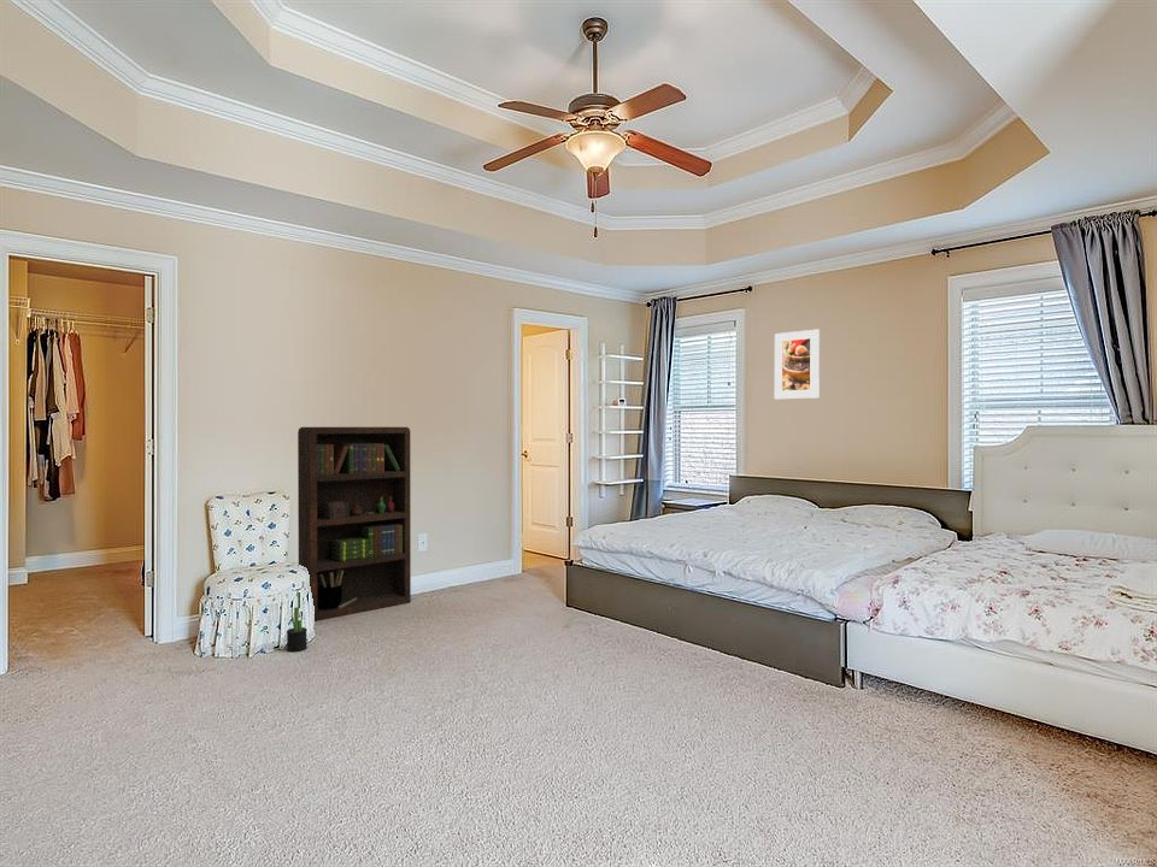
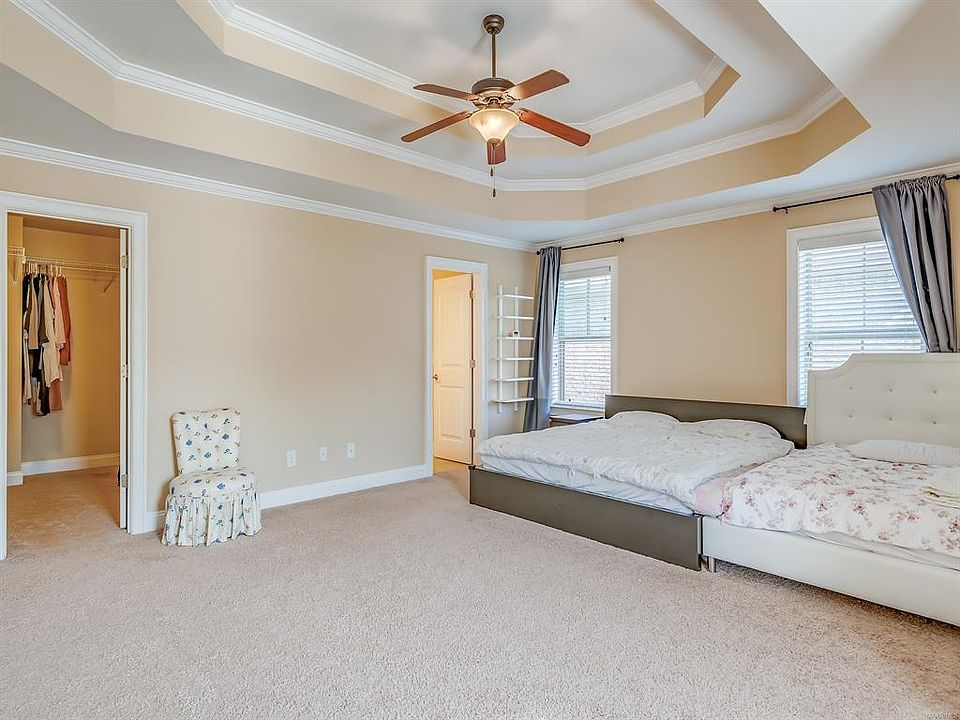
- bookcase [296,426,412,623]
- decorative plant [286,591,309,653]
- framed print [774,328,821,400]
